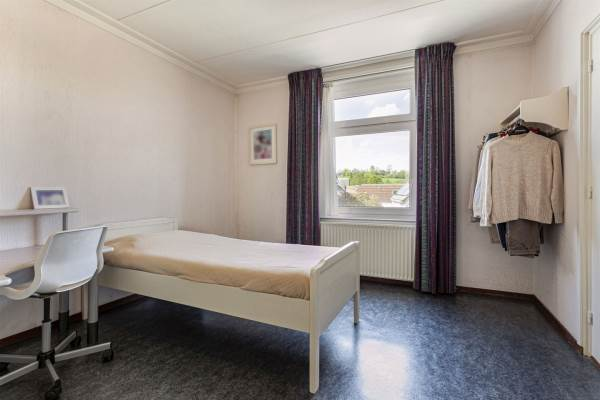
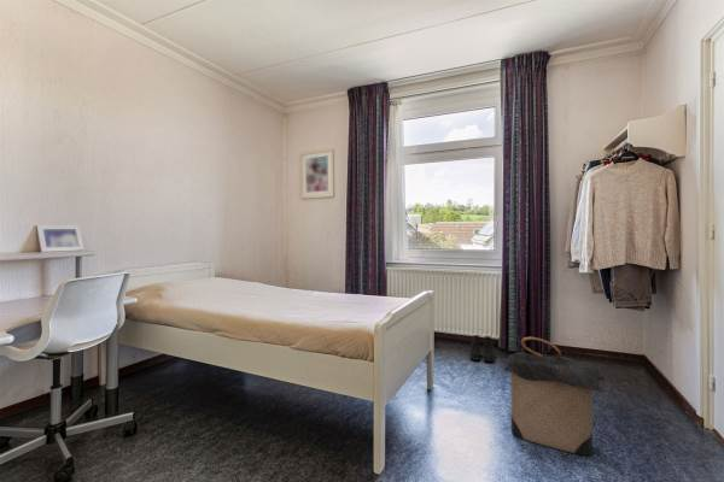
+ laundry hamper [502,336,606,457]
+ boots [468,334,496,363]
